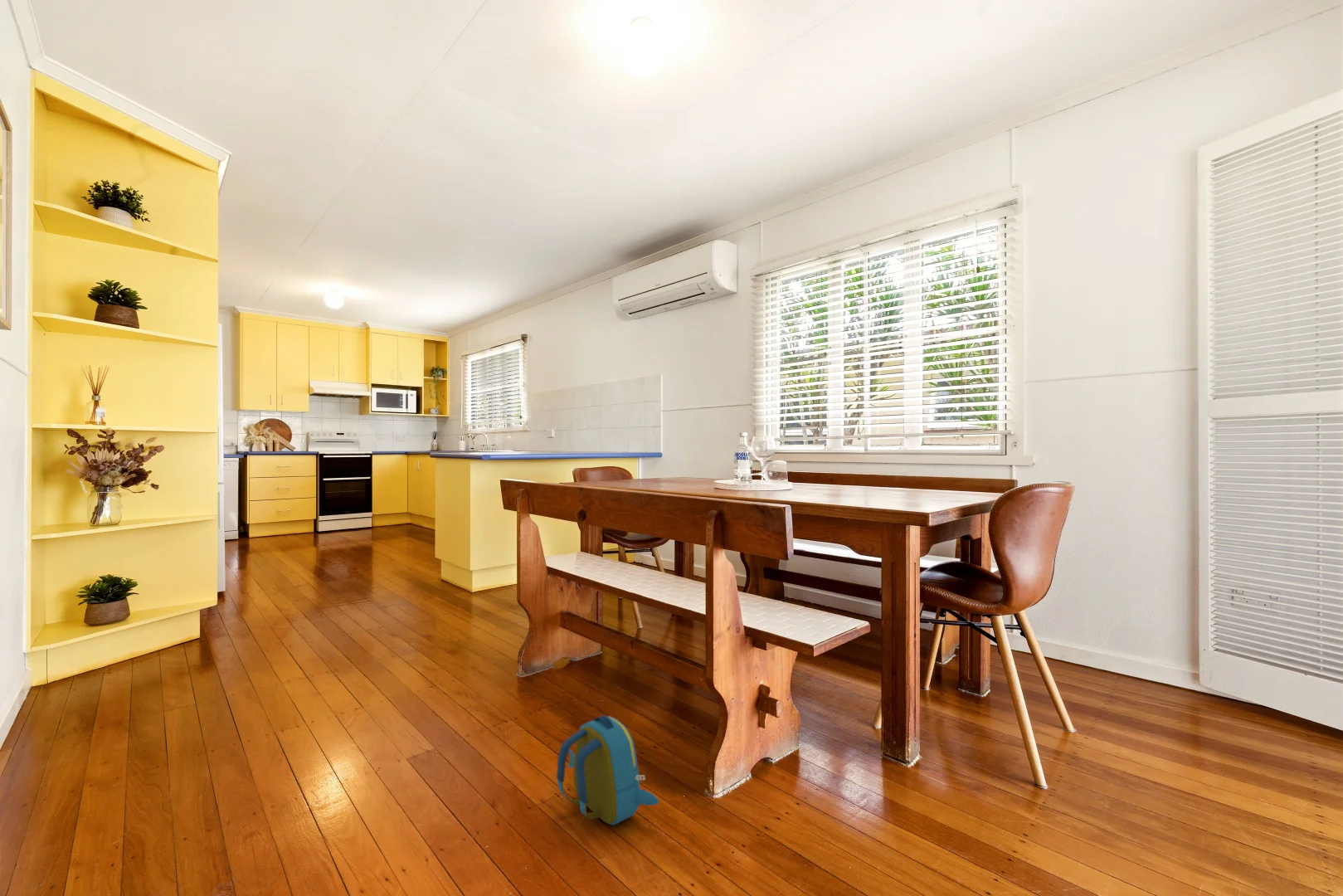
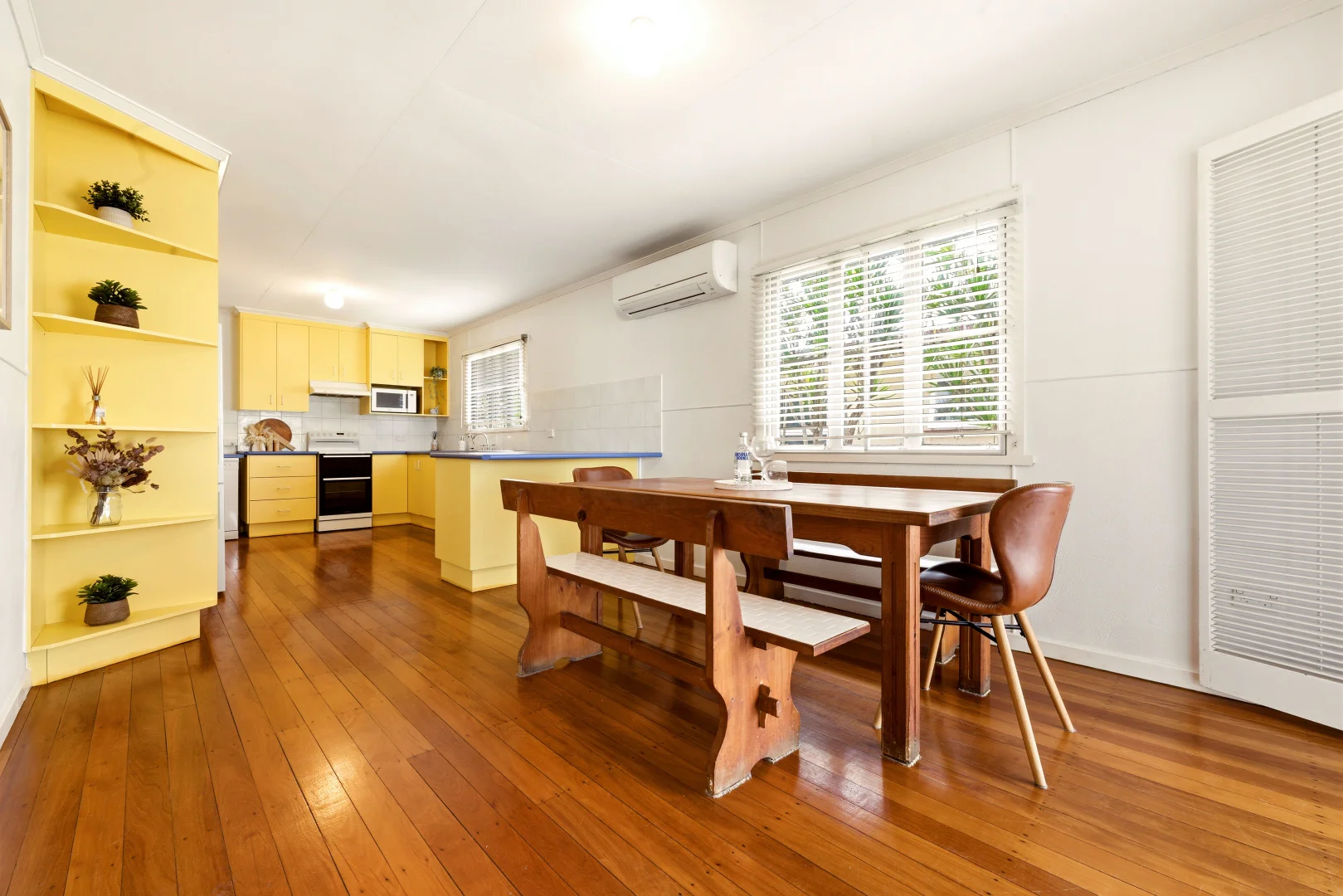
- backpack [556,714,659,826]
